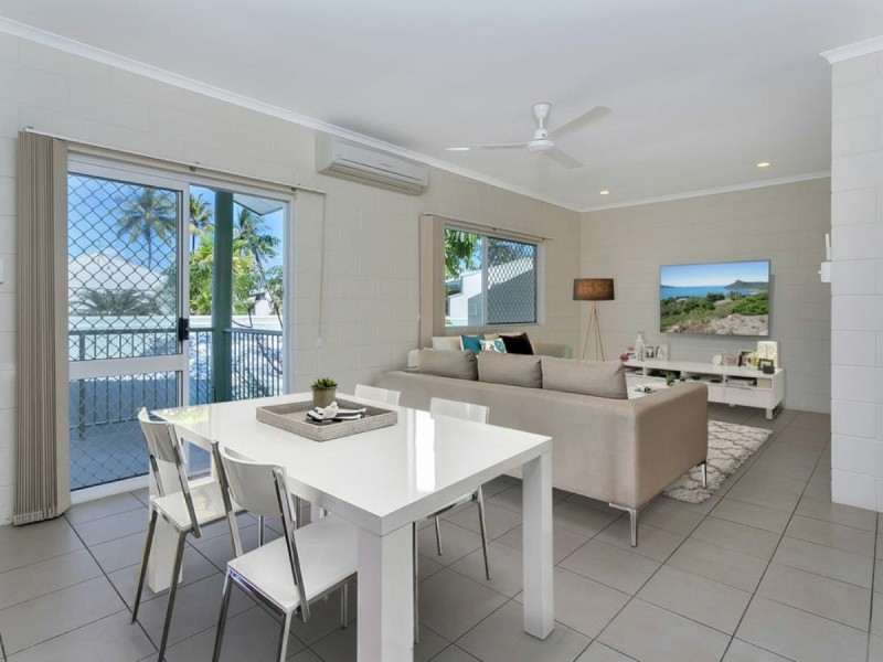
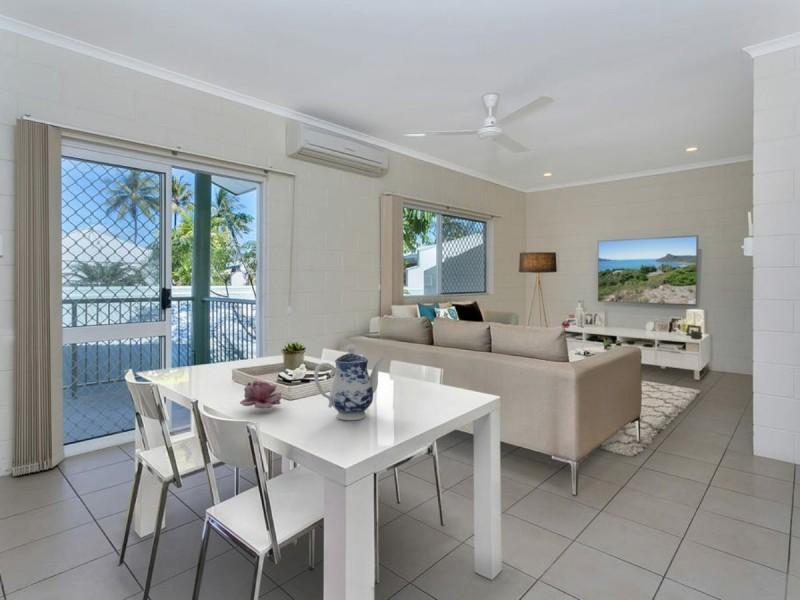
+ flower [239,380,283,409]
+ teapot [313,344,386,421]
